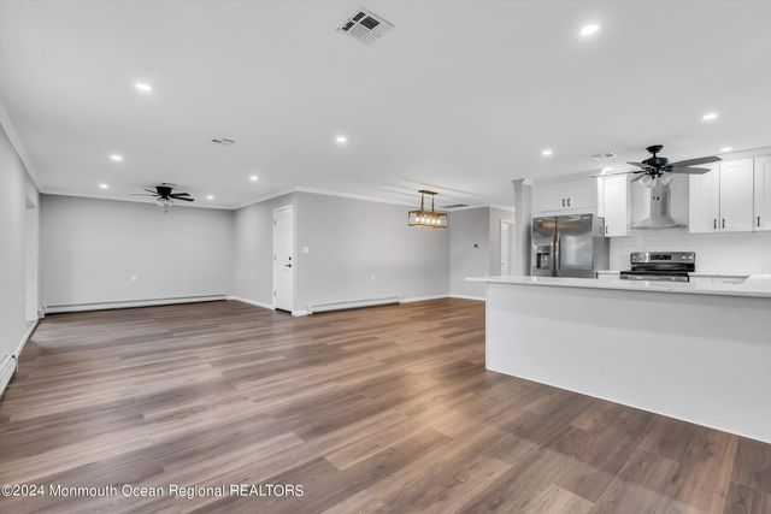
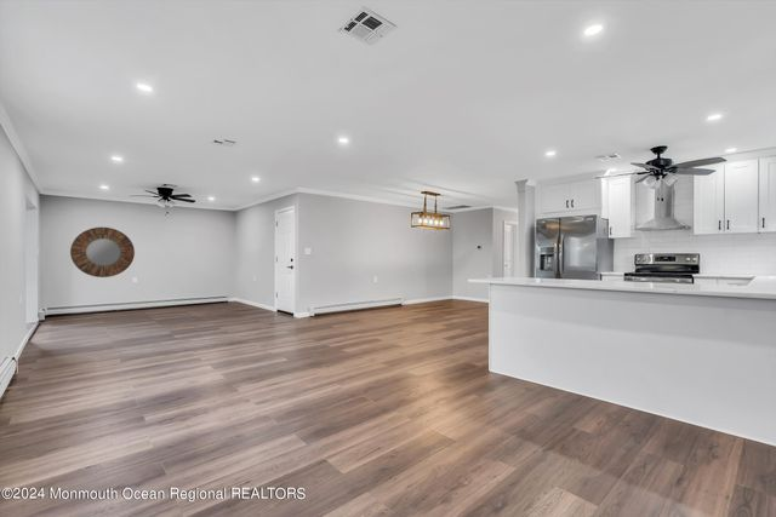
+ home mirror [69,226,136,278]
